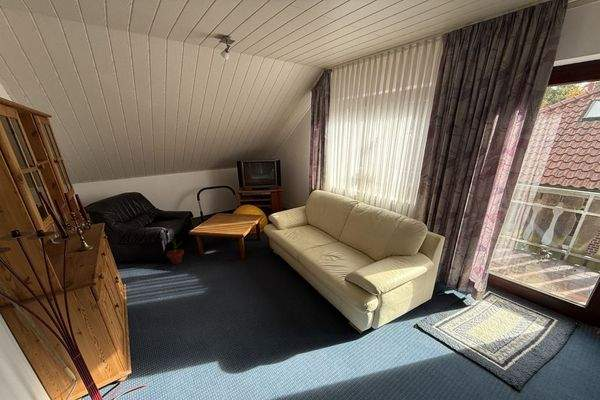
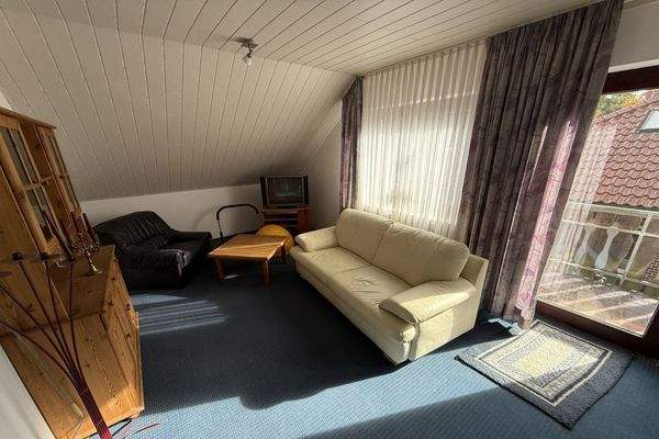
- potted plant [166,237,185,265]
